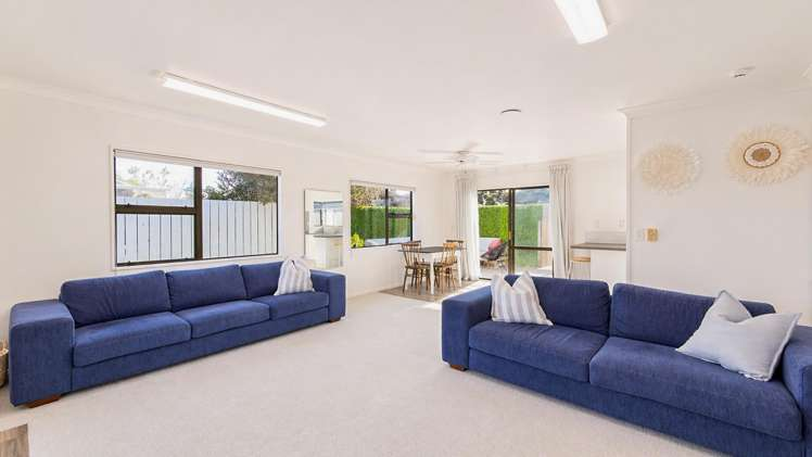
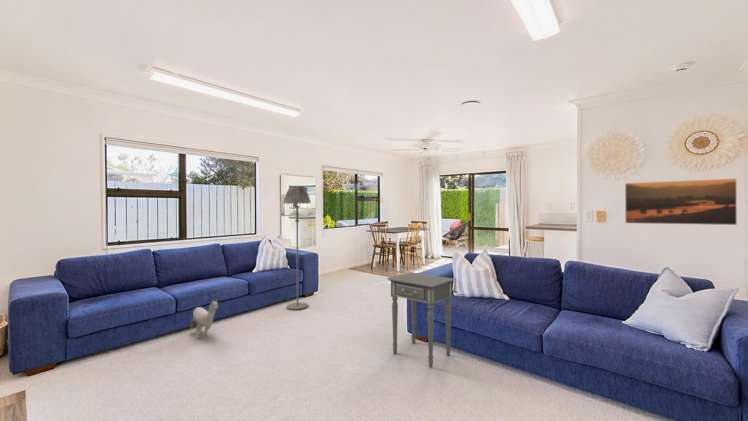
+ plush toy [189,298,219,339]
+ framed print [624,177,738,226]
+ floor lamp [282,185,312,311]
+ side table [386,271,455,368]
